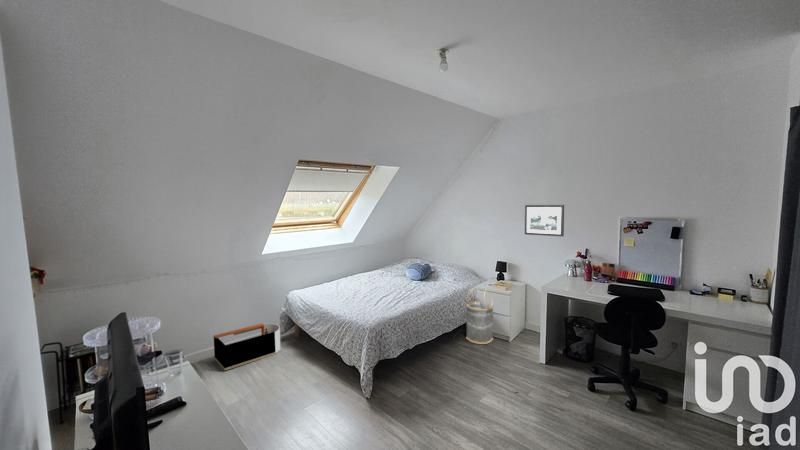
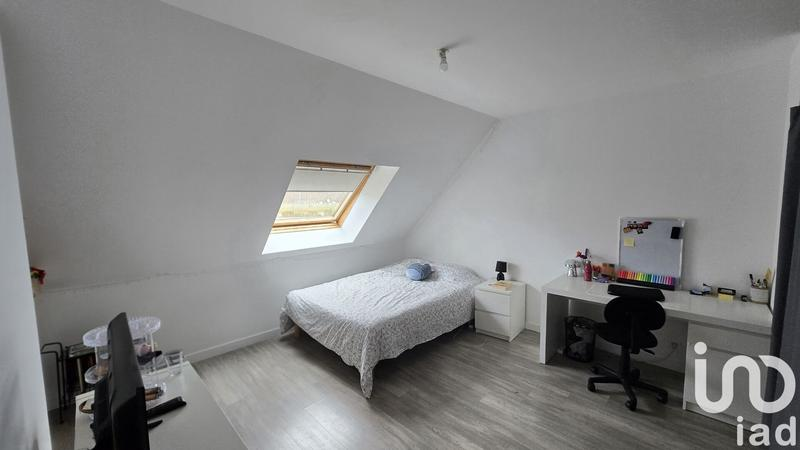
- storage bin [213,323,281,371]
- basket [465,287,494,345]
- picture frame [524,204,565,237]
